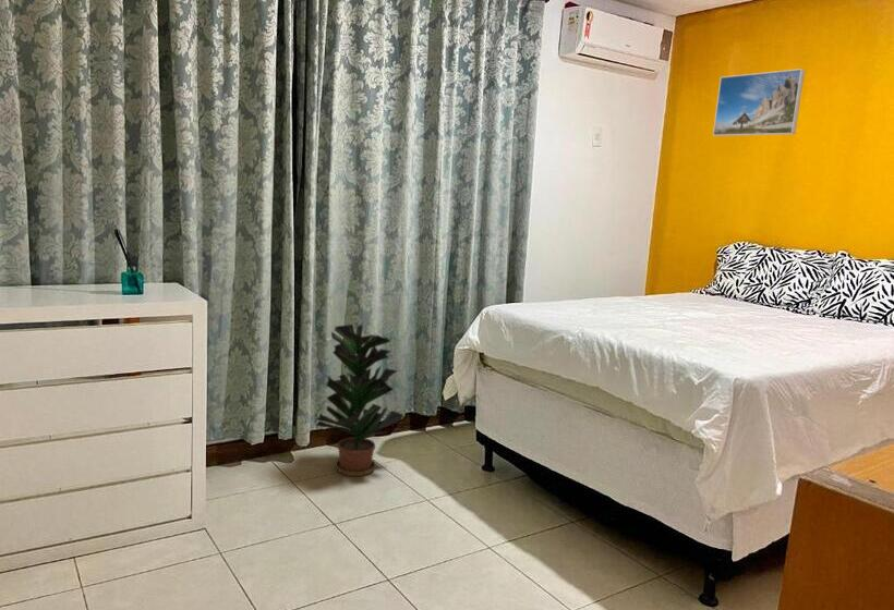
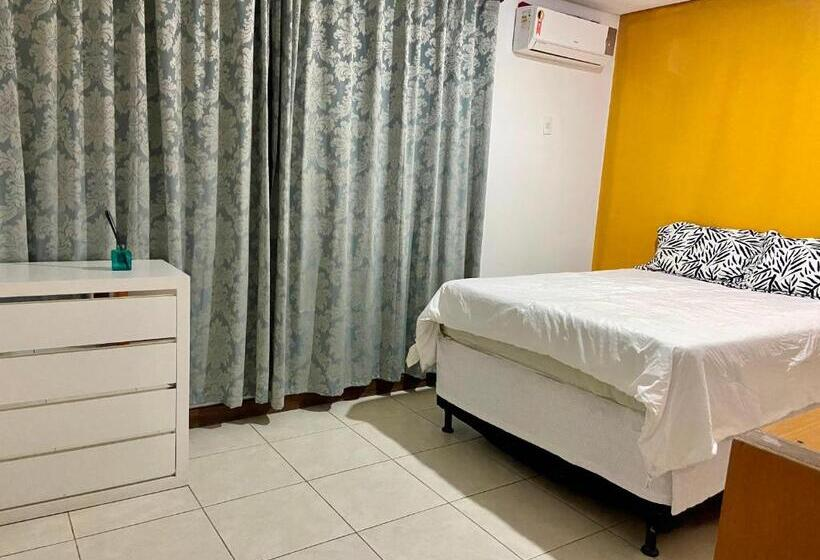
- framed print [712,68,806,137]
- potted plant [315,324,404,477]
